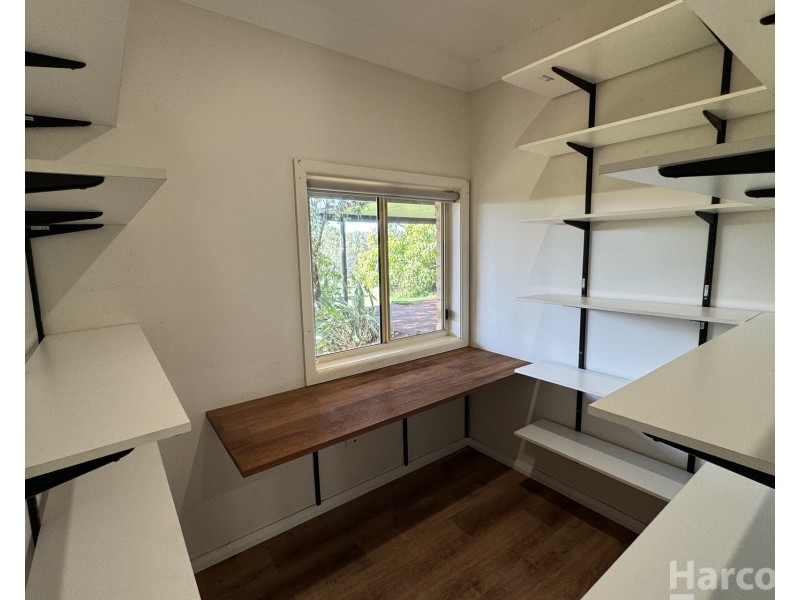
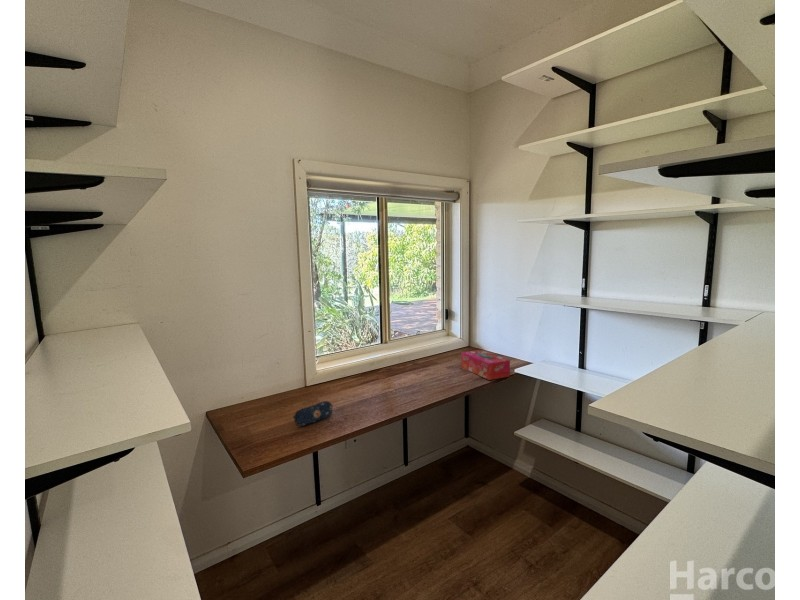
+ tissue box [460,349,511,381]
+ pencil case [292,400,334,427]
